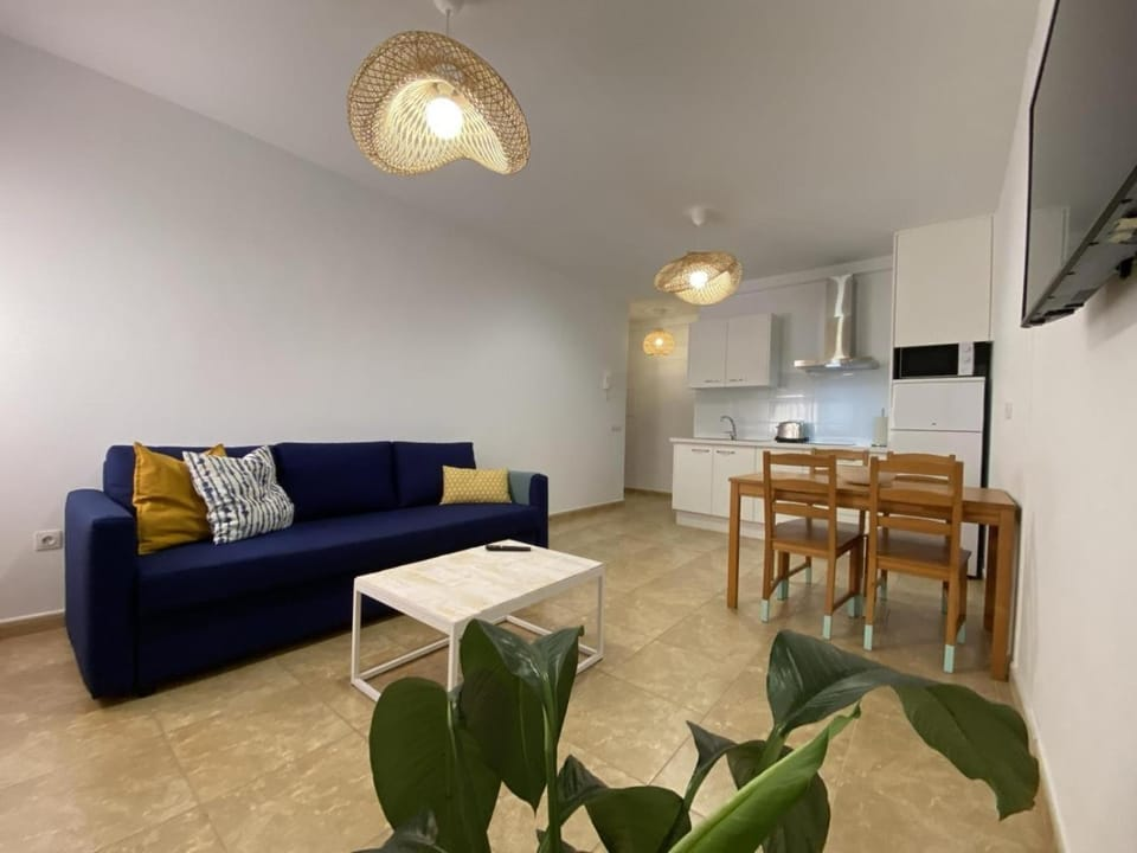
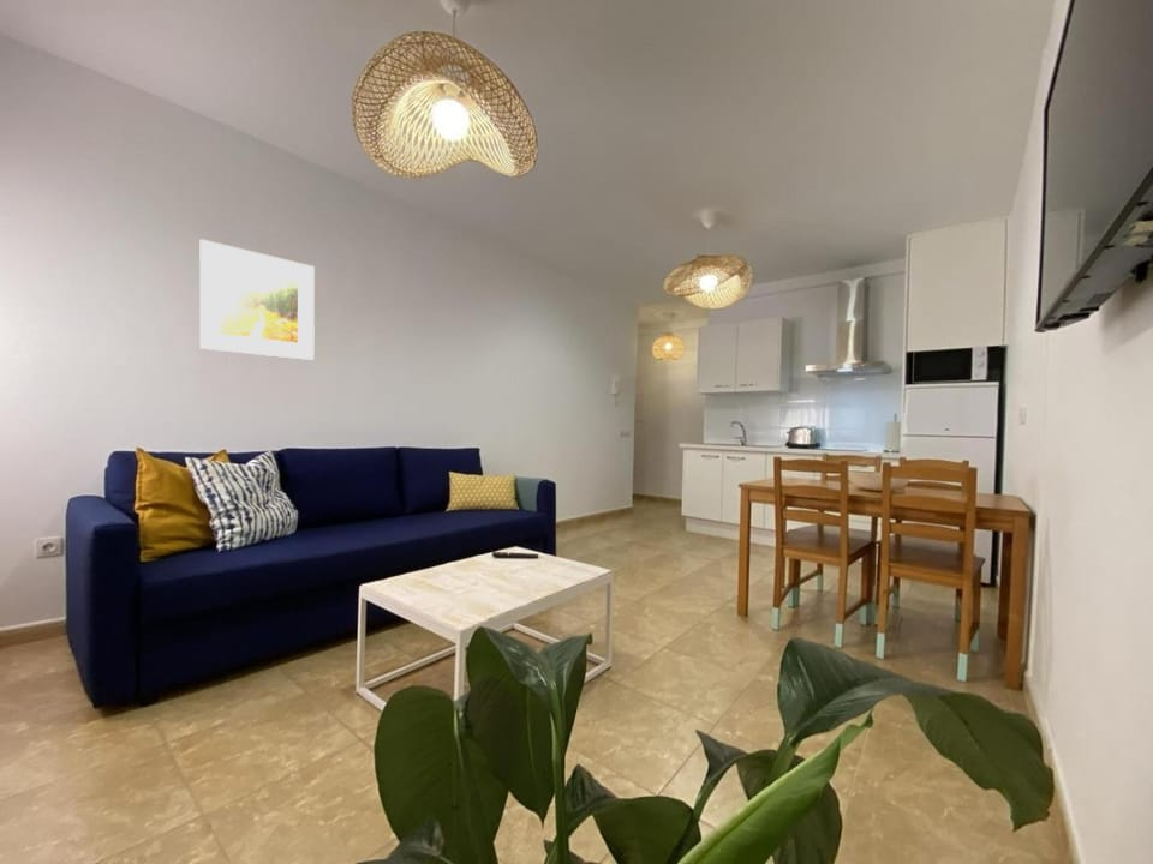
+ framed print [198,238,316,361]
